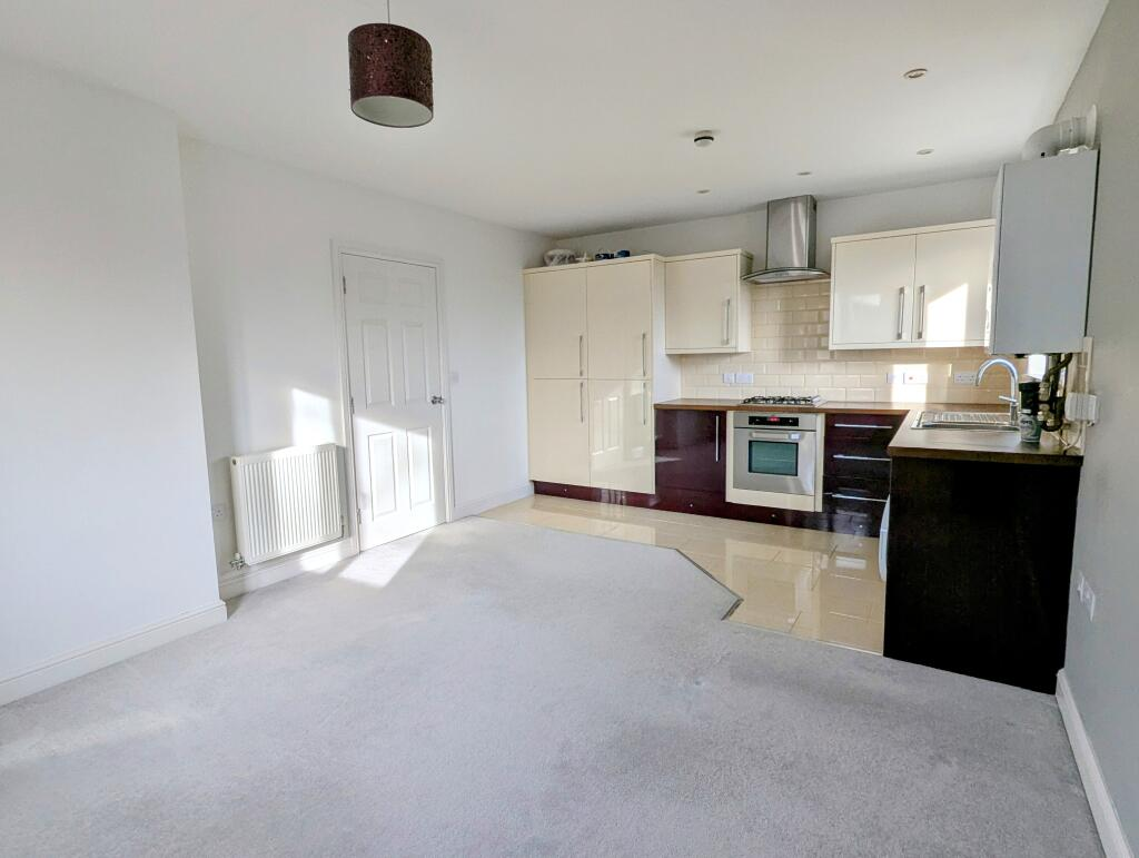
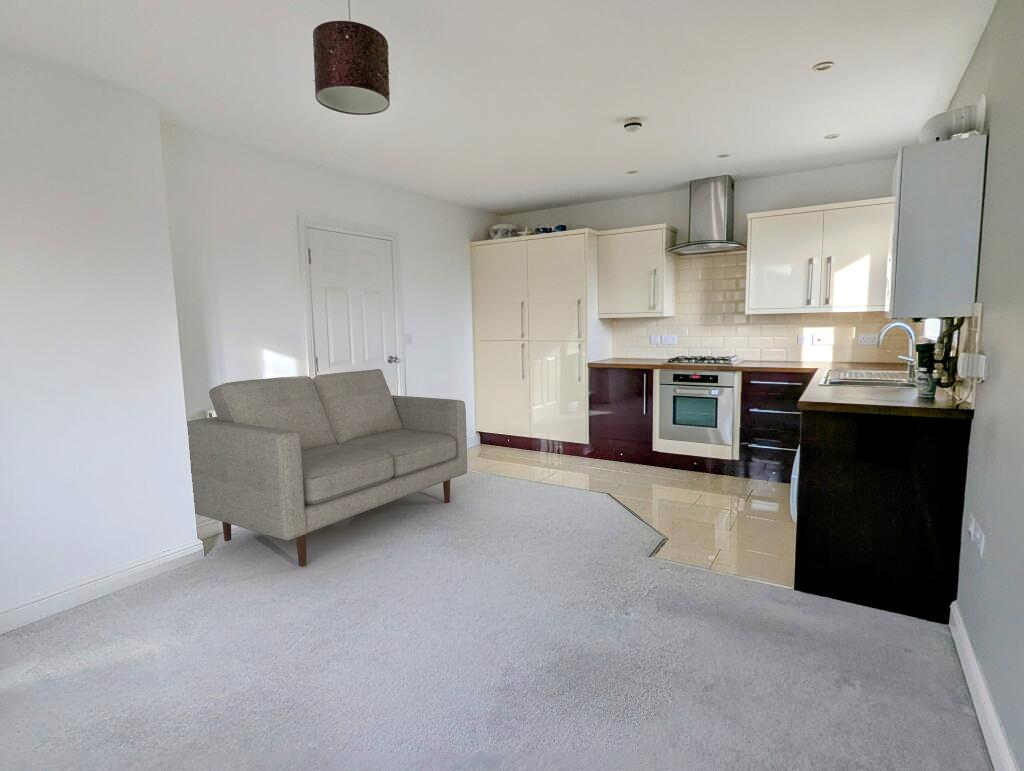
+ sofa [186,368,468,567]
